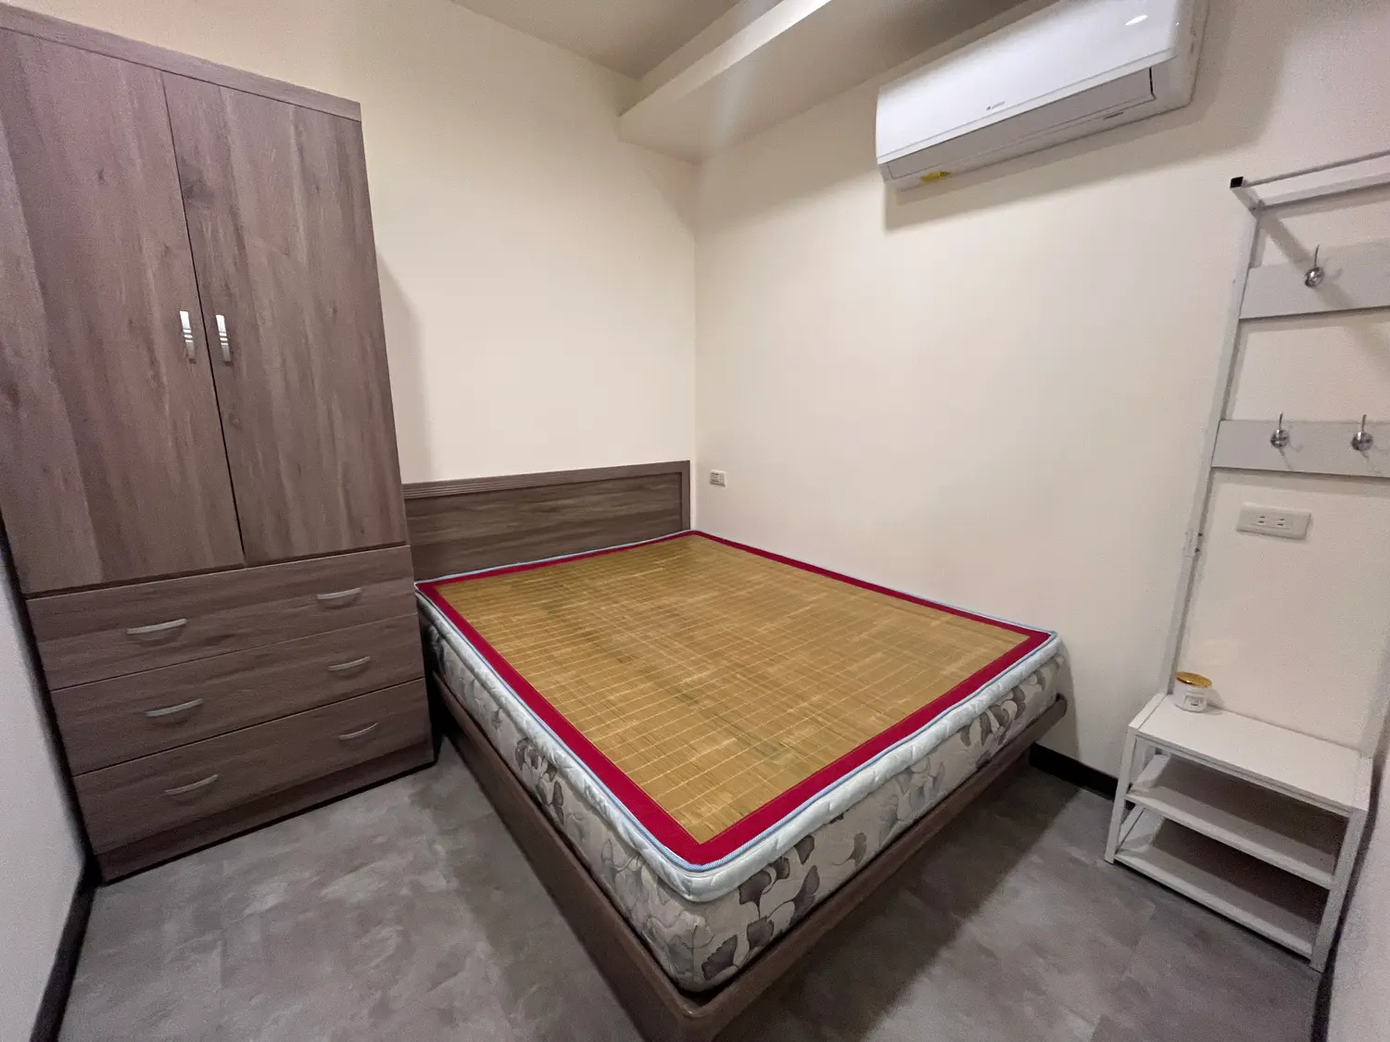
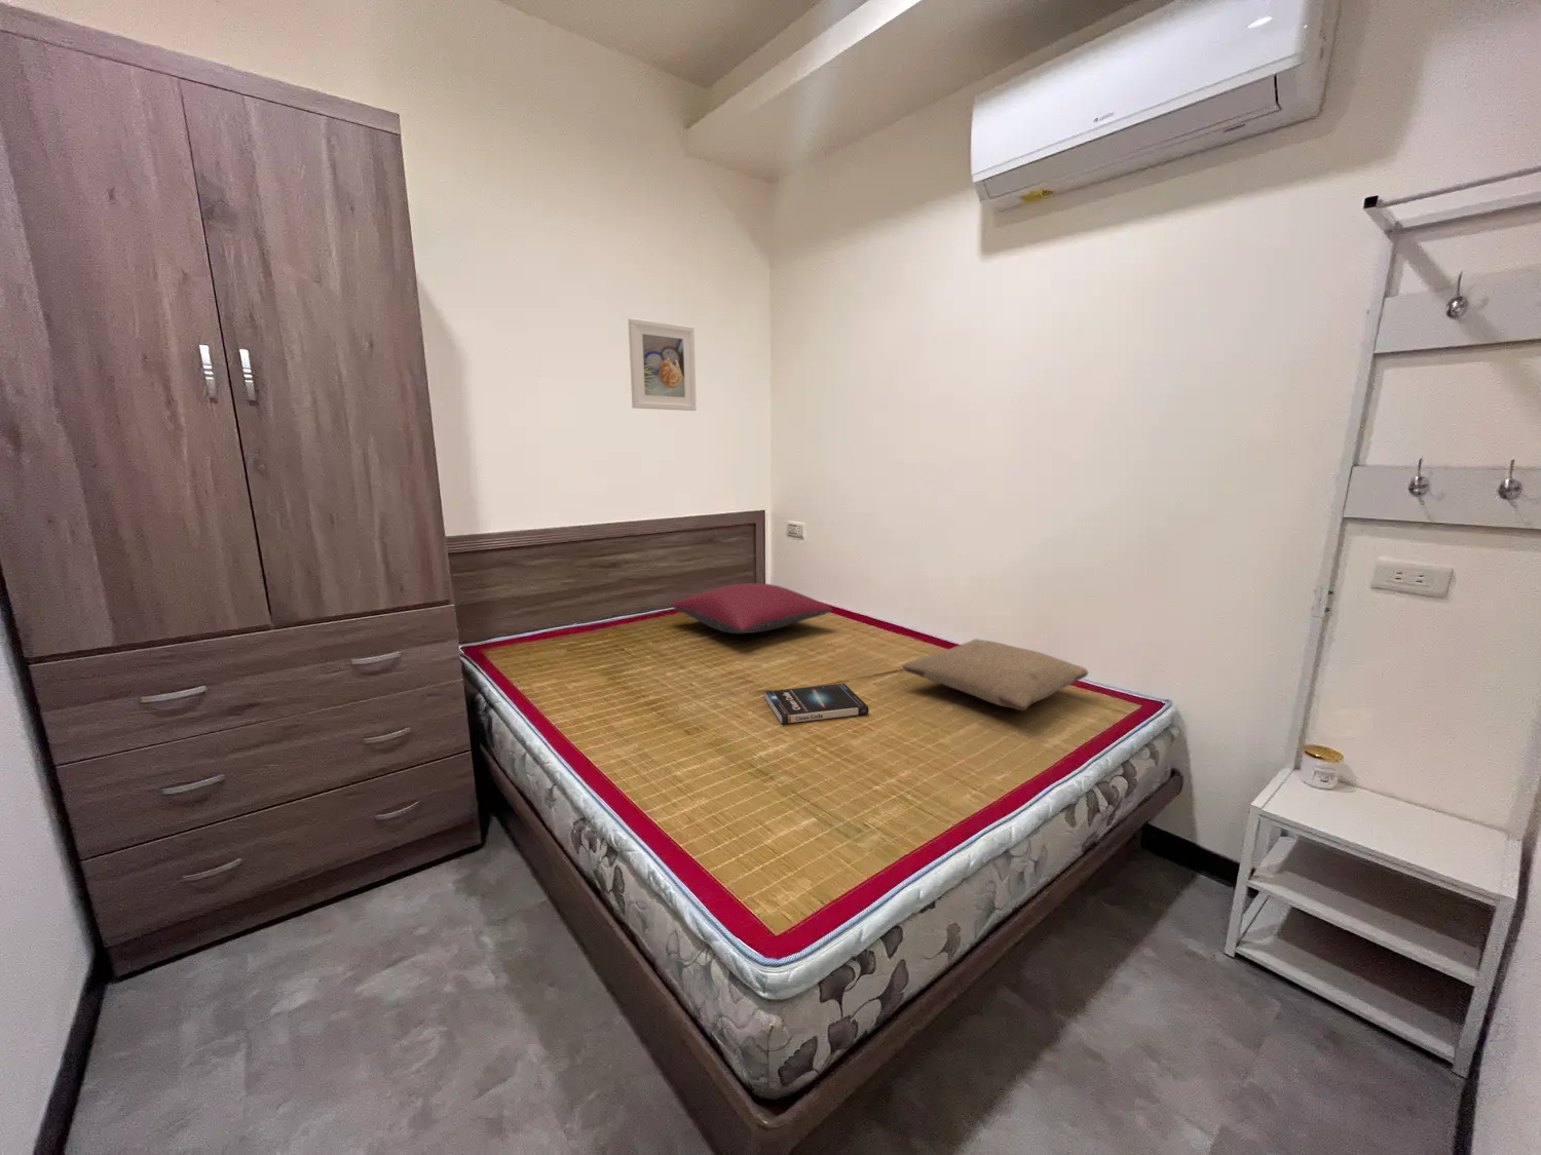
+ pillow [669,582,834,635]
+ pillow [902,638,1088,711]
+ book [764,683,870,724]
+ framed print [626,317,698,411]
